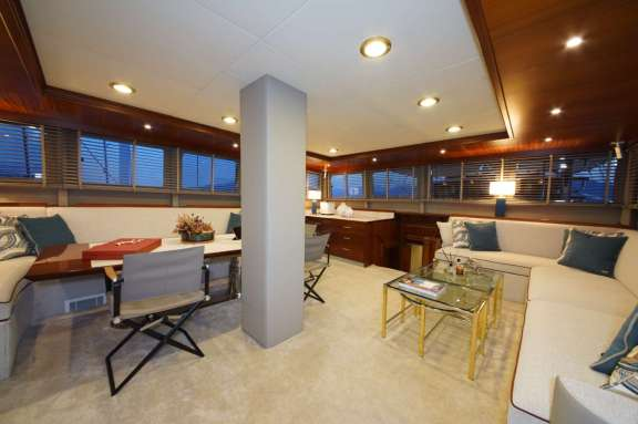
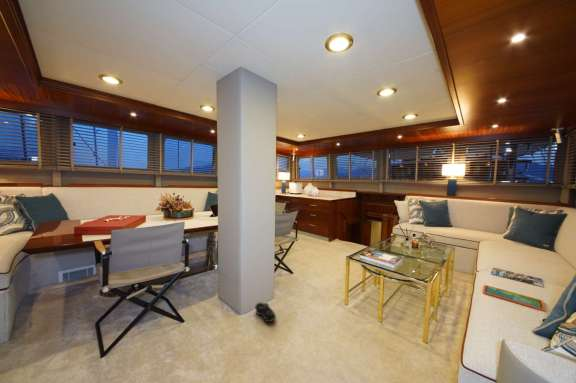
+ shoe [254,302,277,323]
+ magazine [490,267,544,288]
+ tablet [482,284,547,312]
